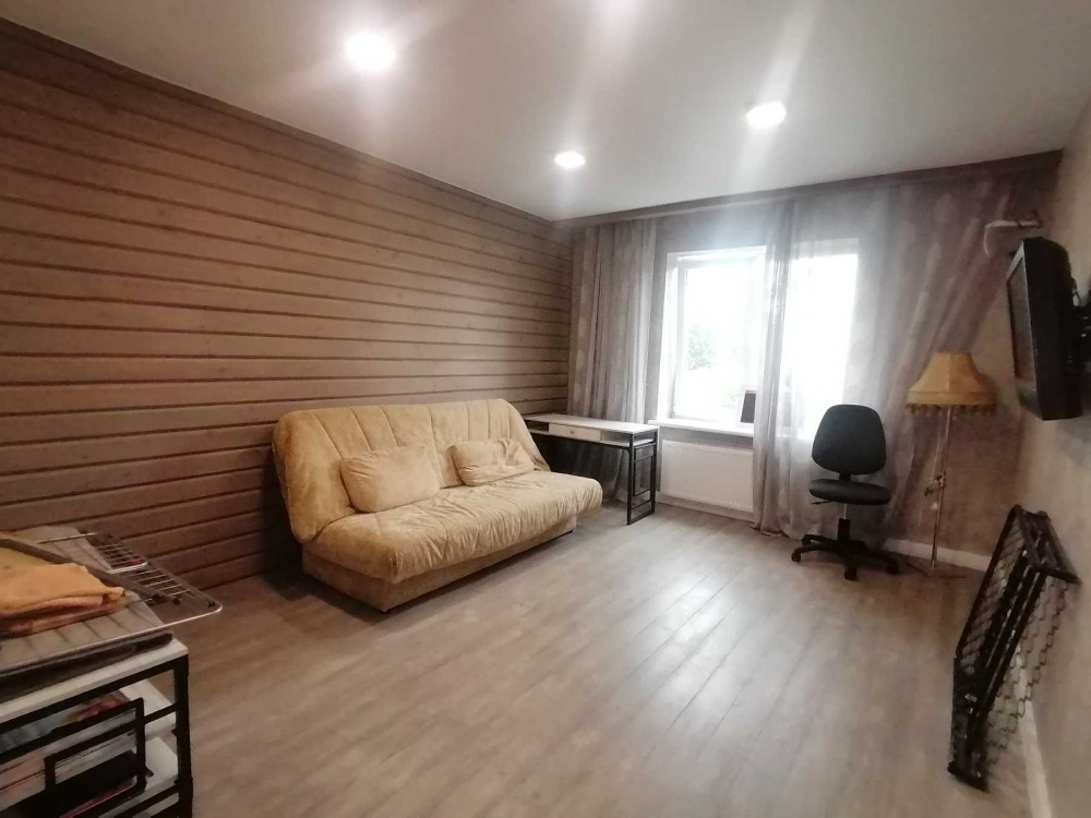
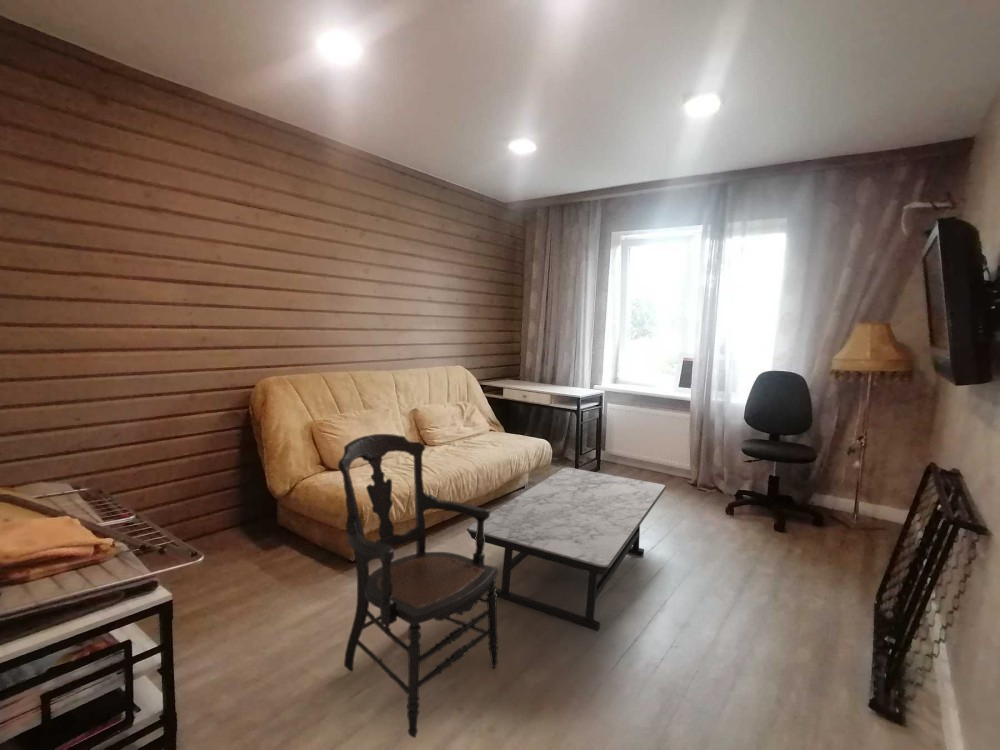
+ armchair [337,433,500,739]
+ coffee table [466,466,667,632]
